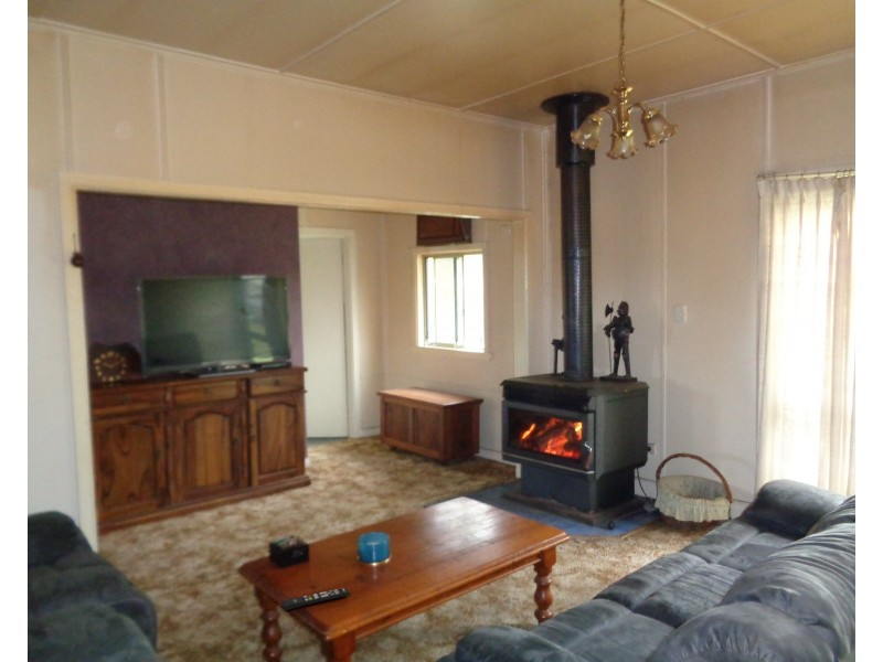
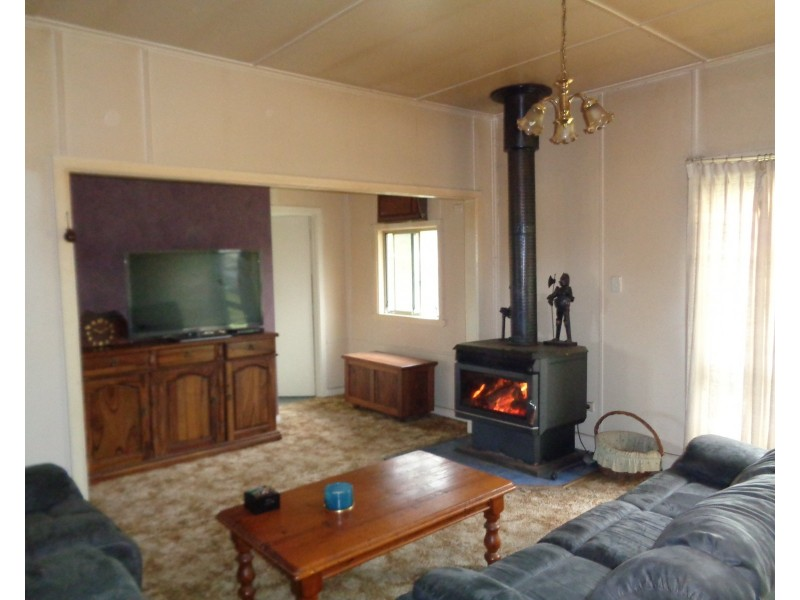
- remote control [280,586,351,612]
